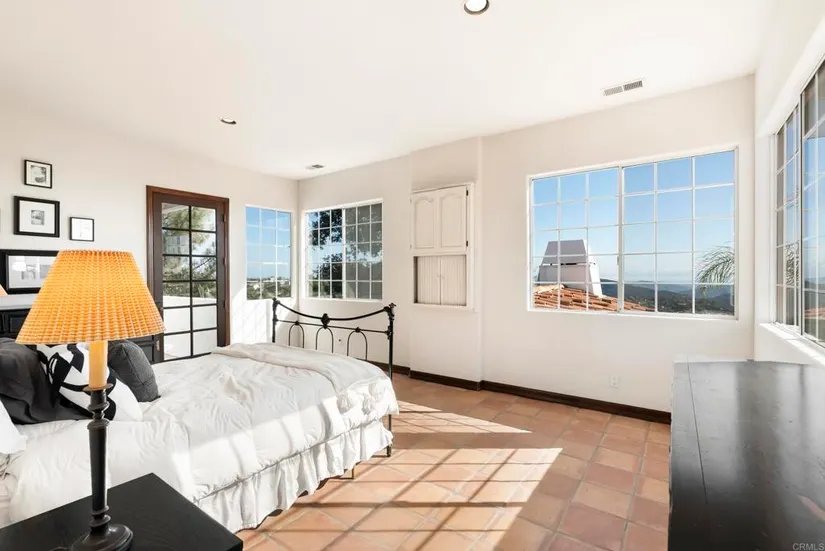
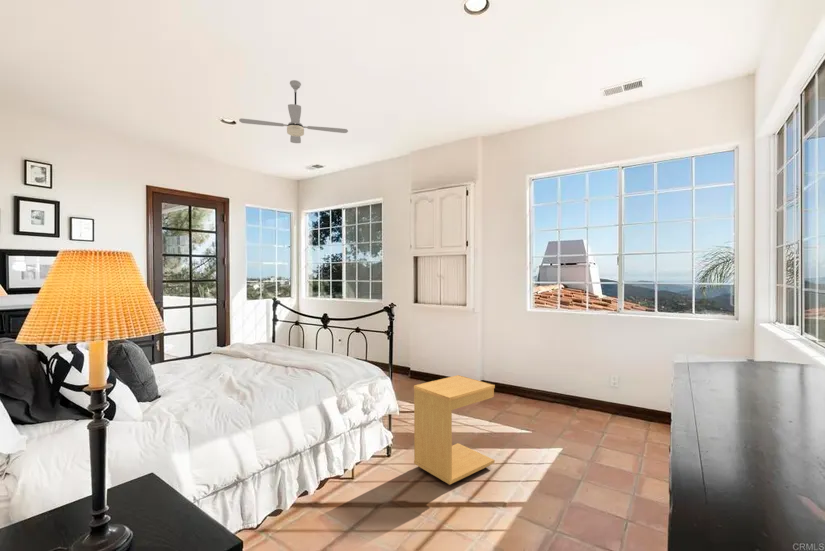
+ ceiling fan [238,79,349,144]
+ side table [413,374,496,486]
